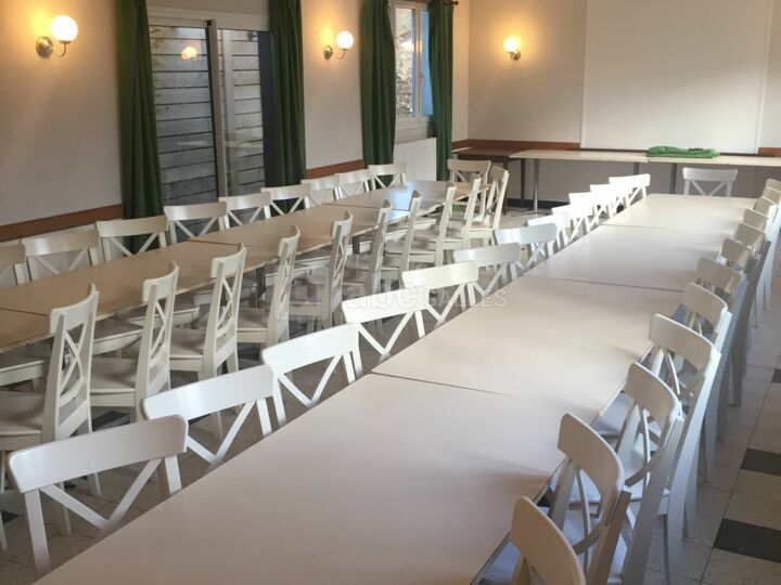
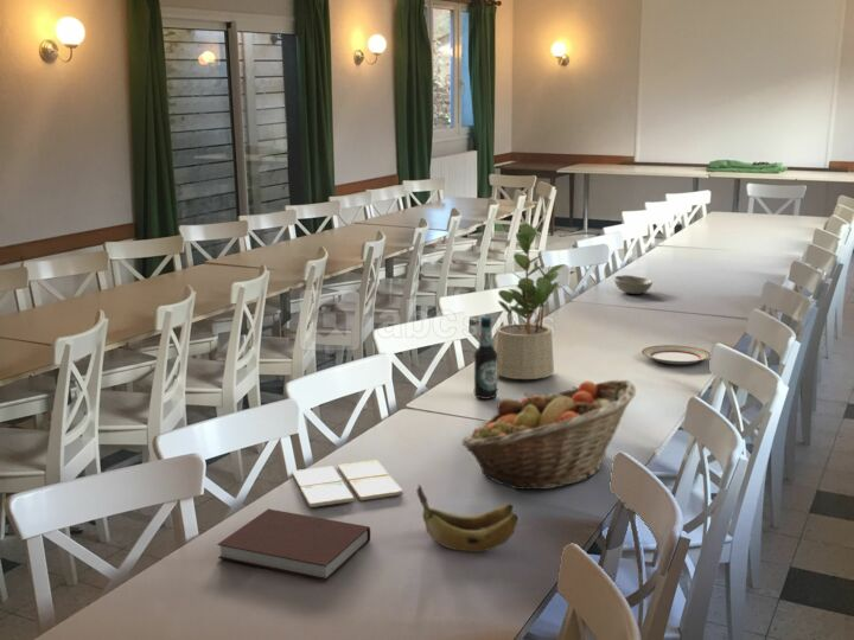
+ plate [640,344,712,365]
+ bottle [473,315,499,401]
+ banana [416,484,518,553]
+ potted plant [493,222,567,380]
+ notebook [216,508,371,582]
+ fruit basket [460,379,637,491]
+ drink coaster [291,459,403,508]
+ soup bowl [613,274,654,295]
